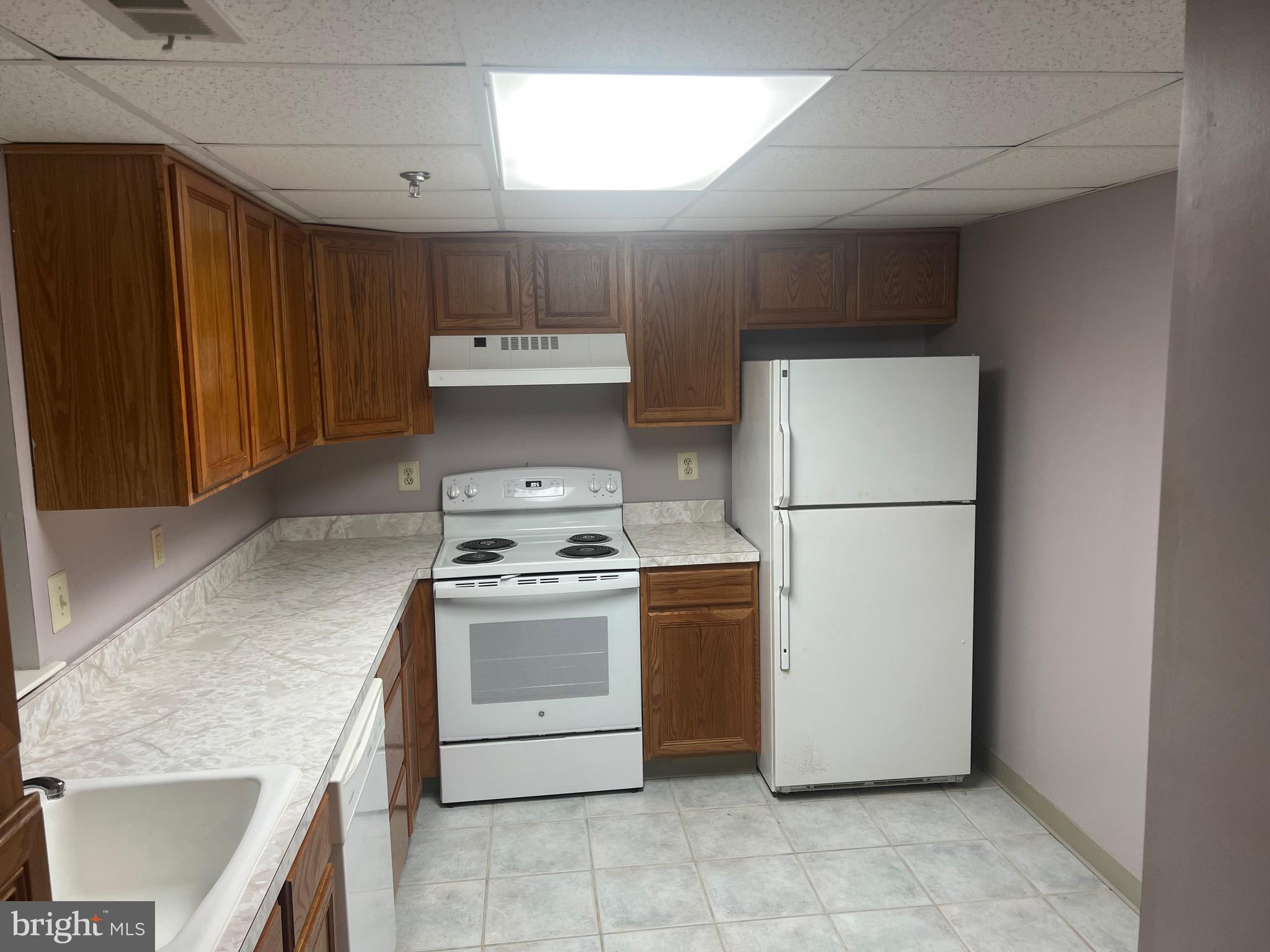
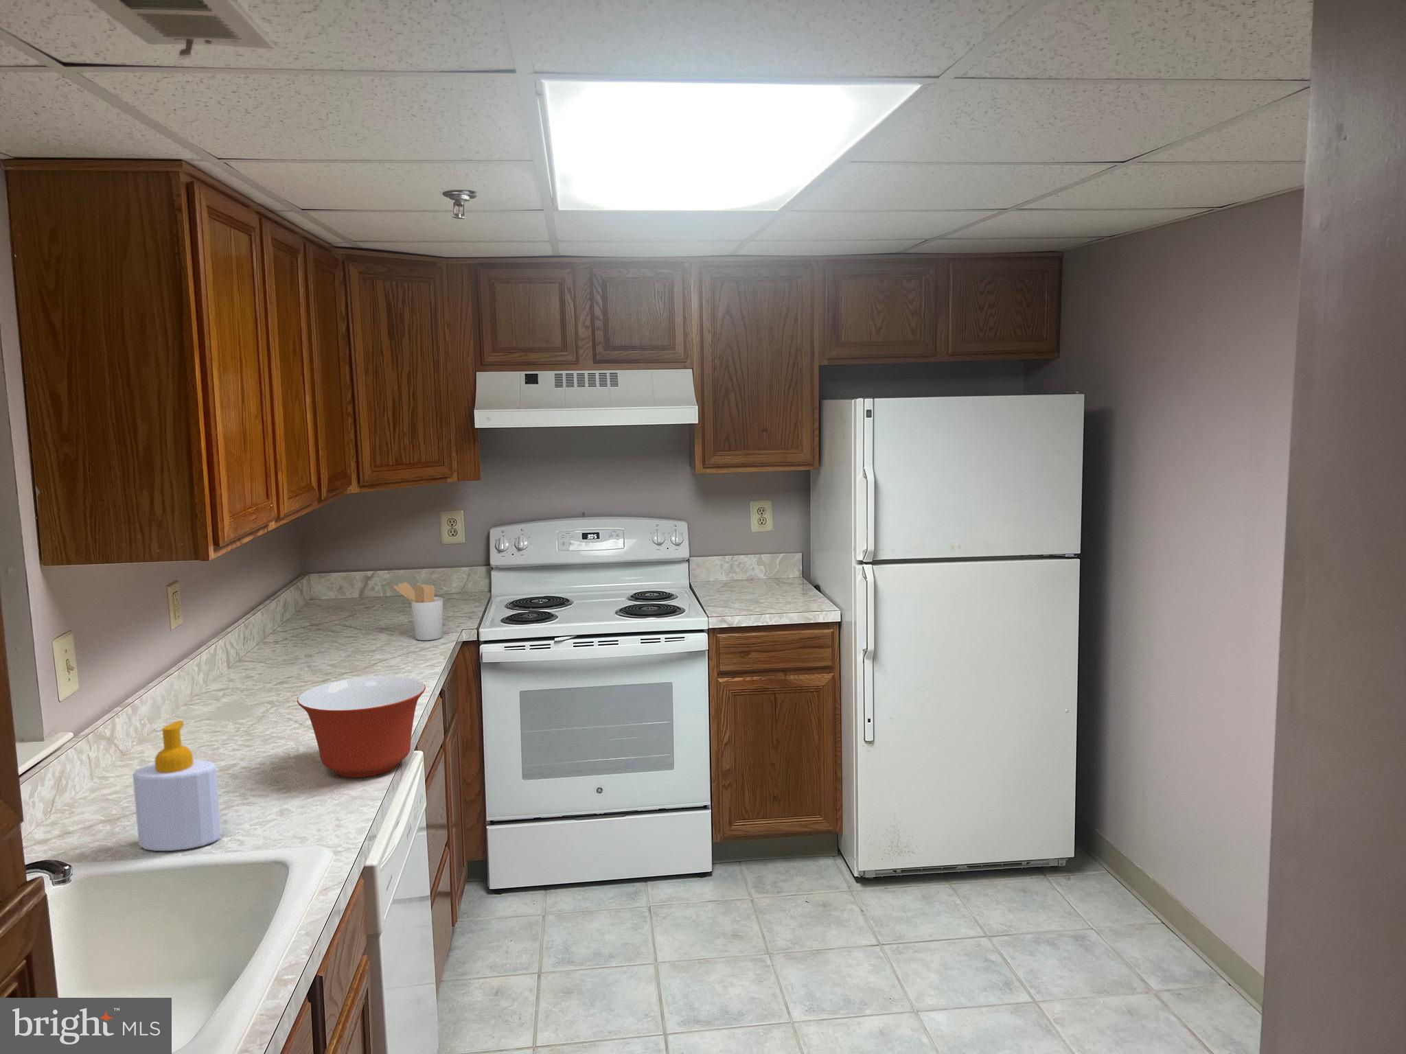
+ mixing bowl [297,675,426,778]
+ soap bottle [132,720,221,851]
+ utensil holder [393,582,444,641]
